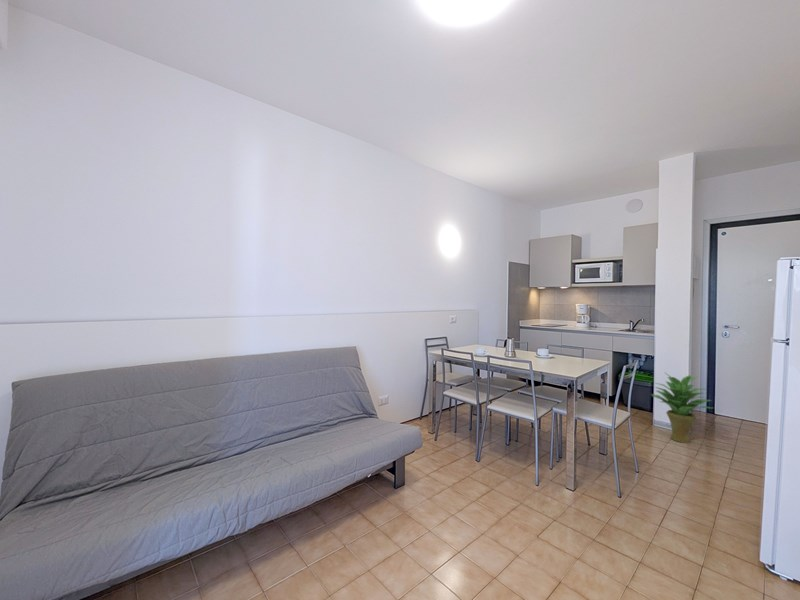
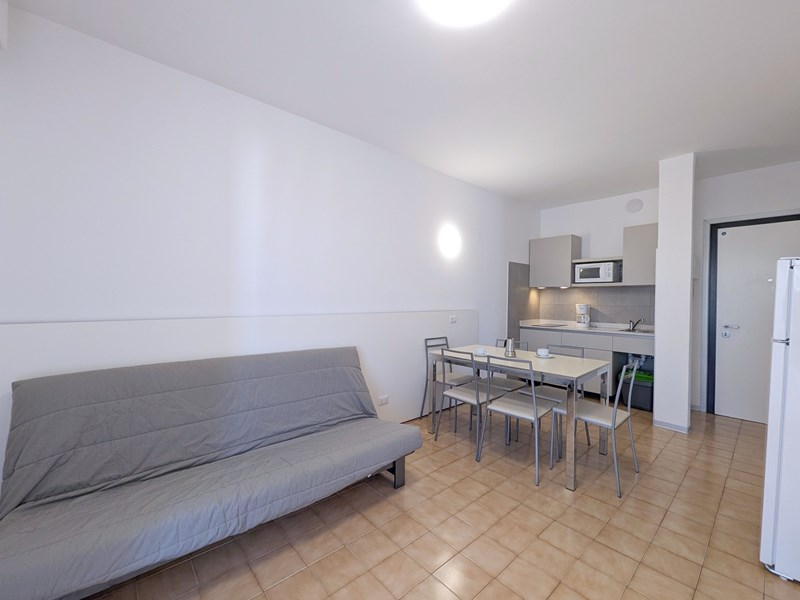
- potted plant [650,371,713,444]
